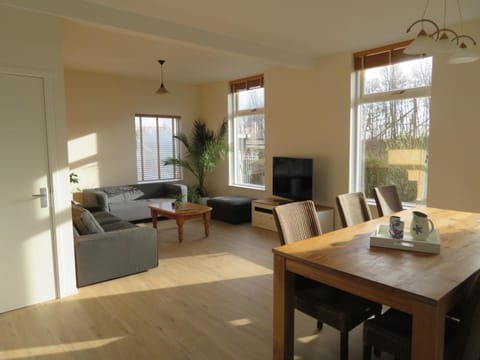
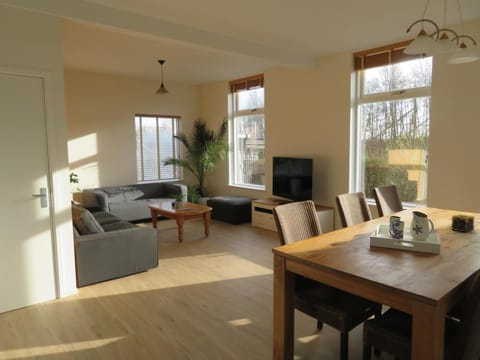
+ candle [450,213,475,233]
